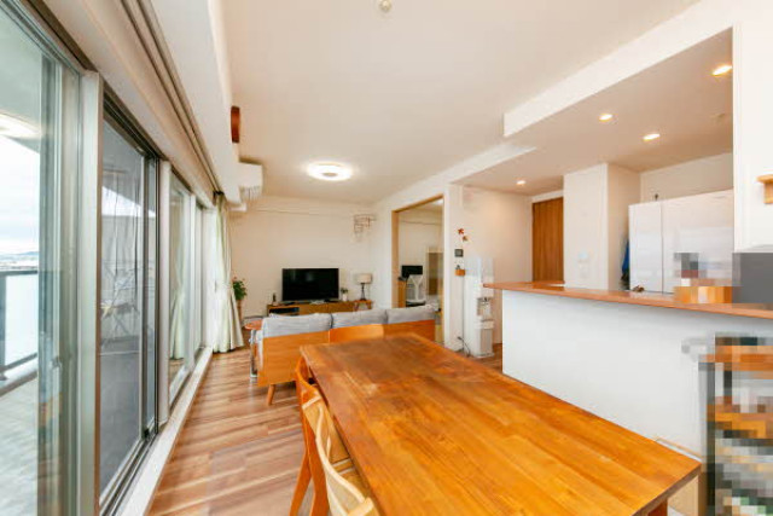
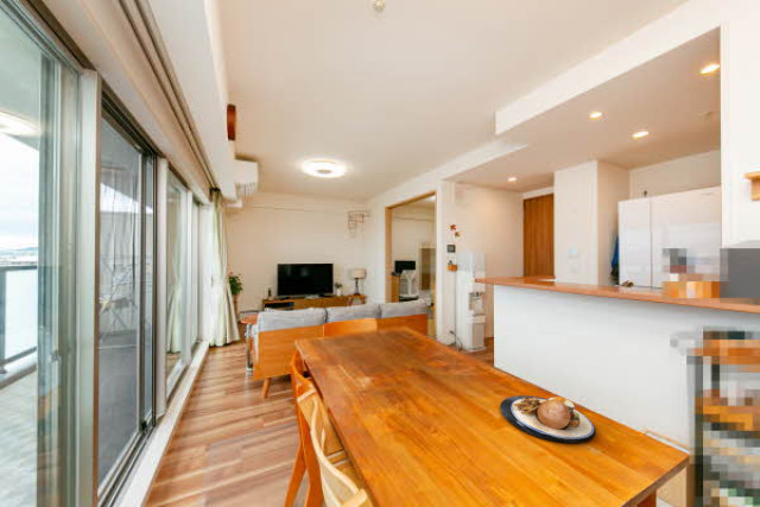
+ plate [499,394,597,444]
